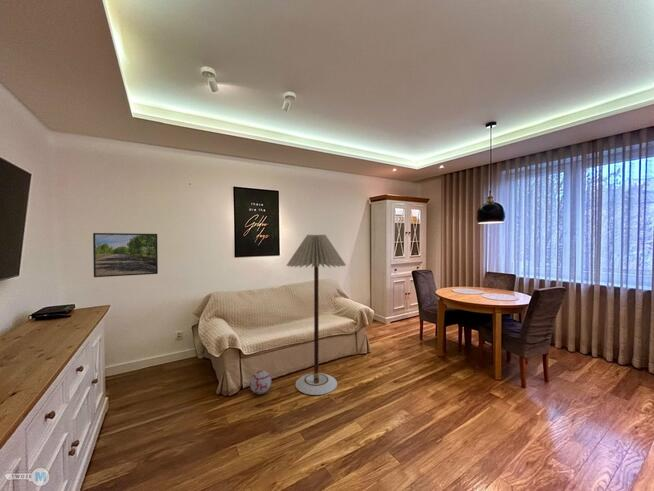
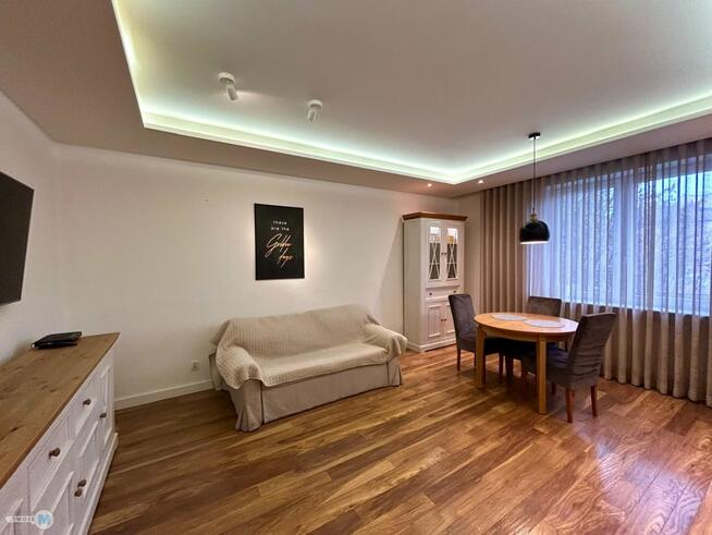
- floor lamp [285,234,347,396]
- decorative ball [249,370,272,395]
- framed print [92,232,159,278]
